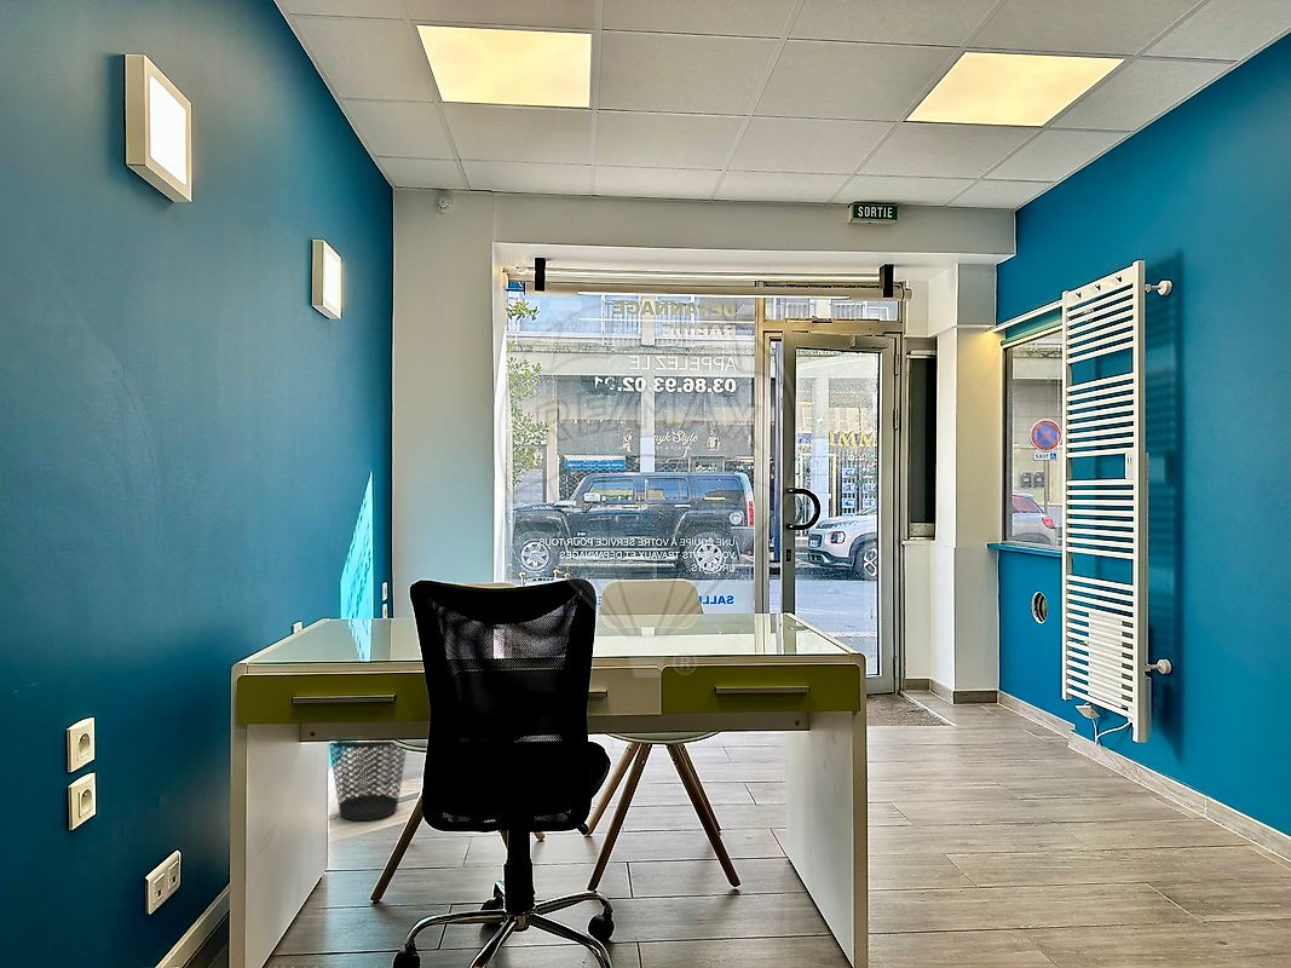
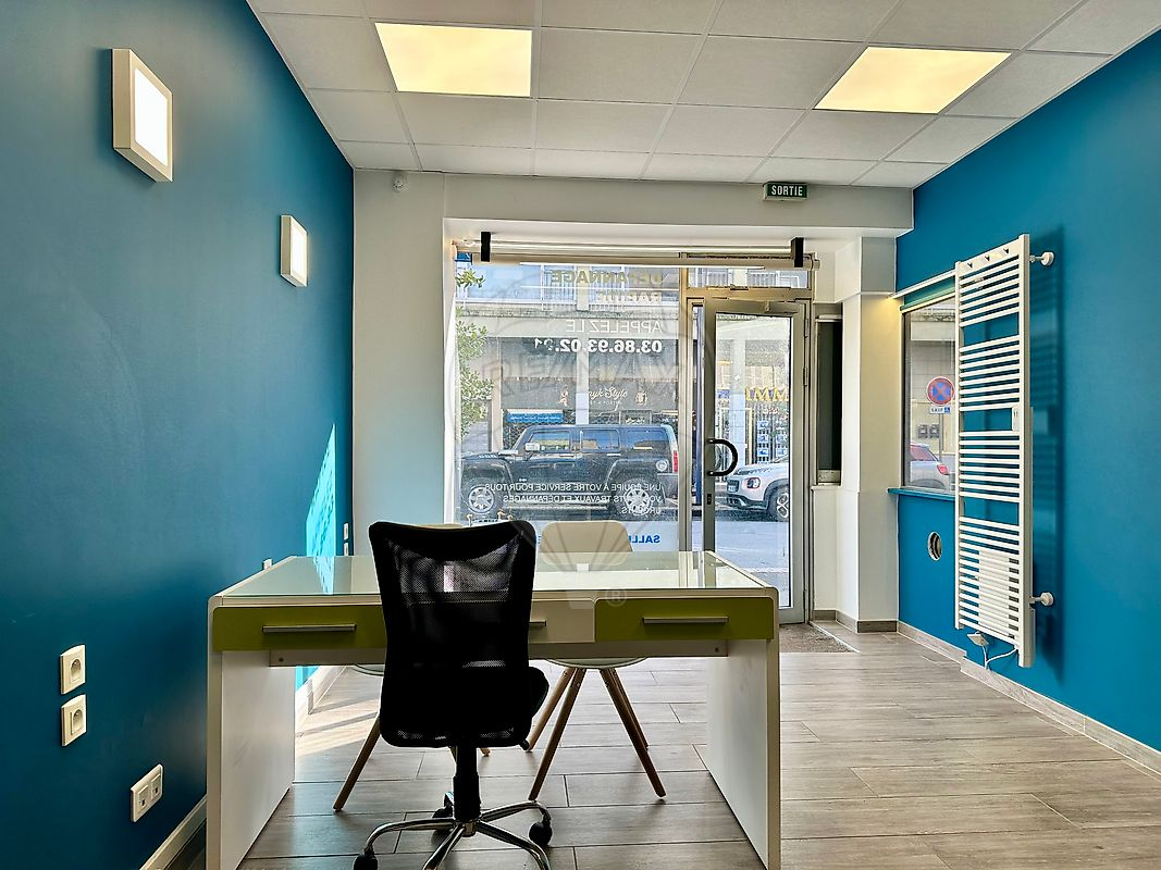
- wastebasket [328,741,408,822]
